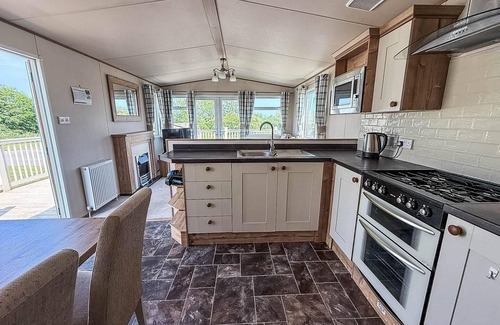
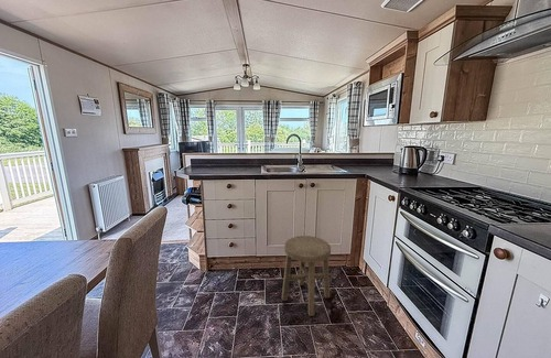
+ stool [281,235,332,317]
